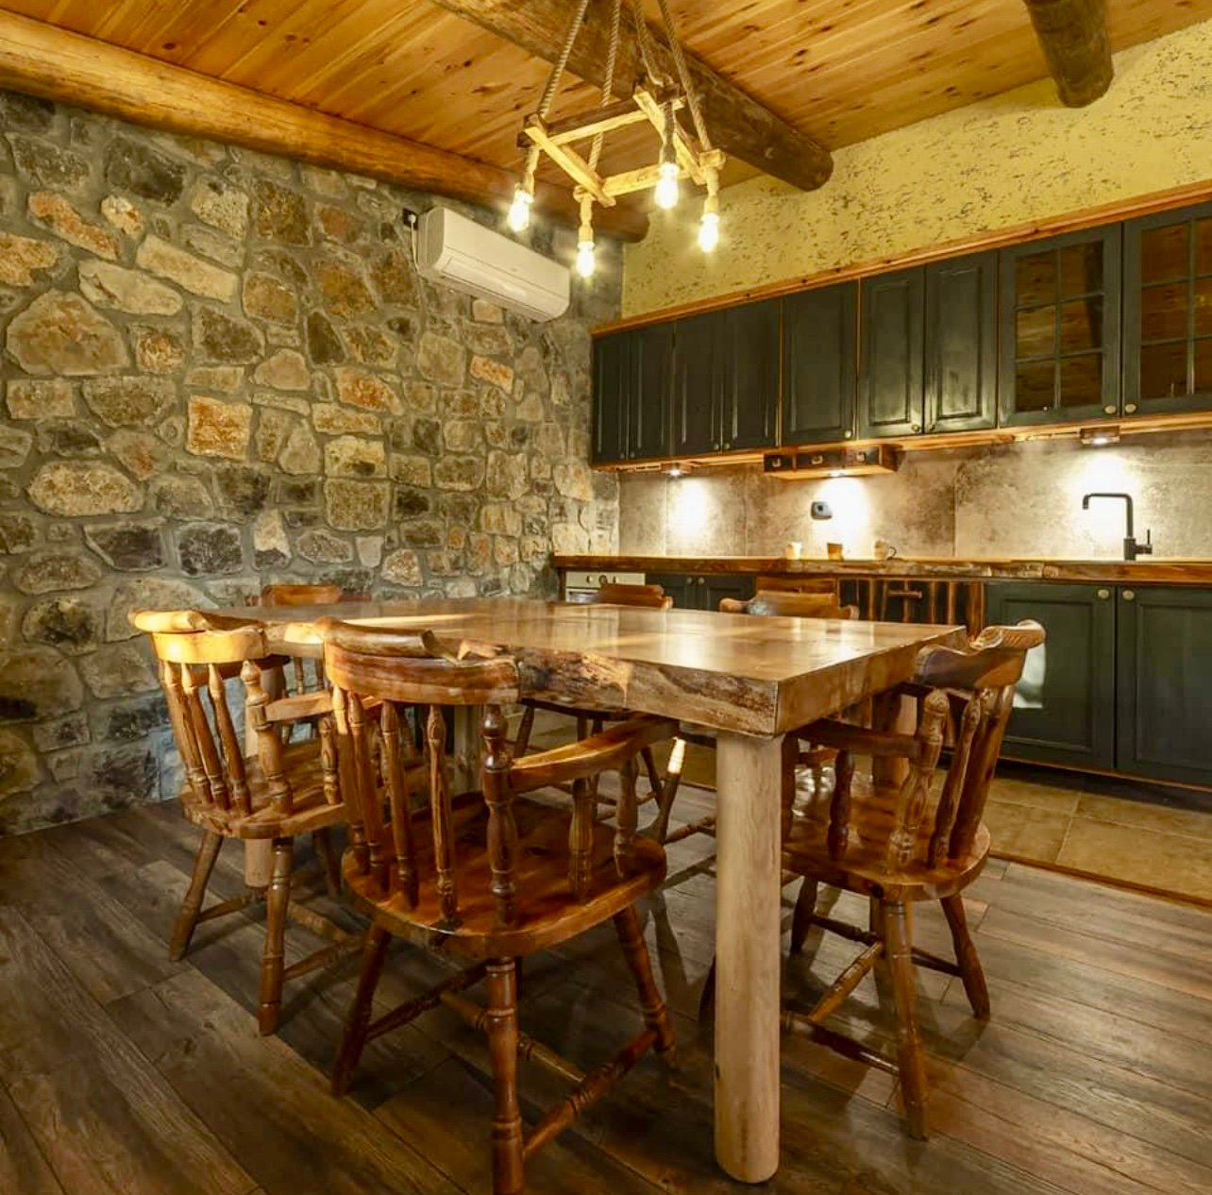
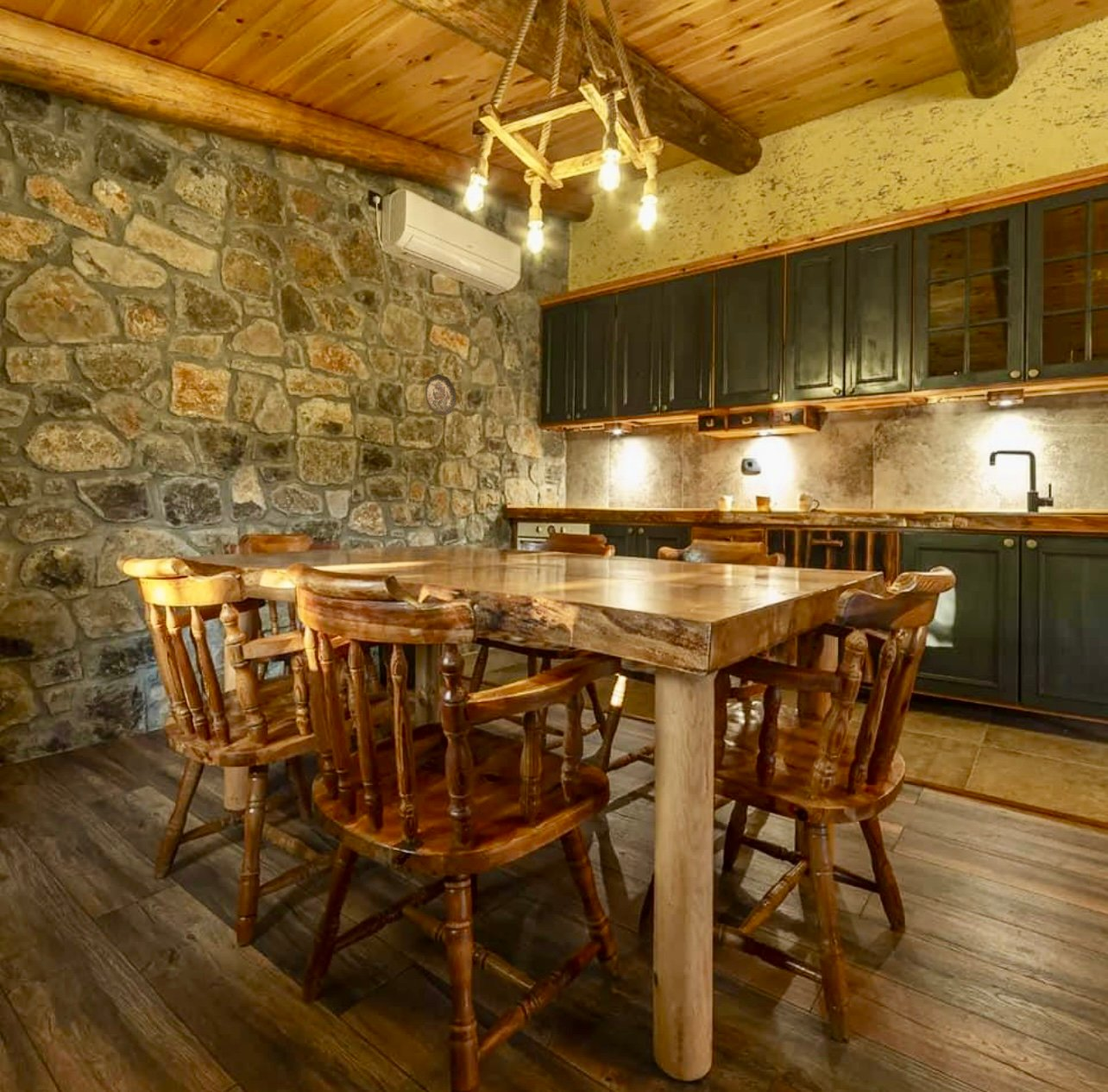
+ decorative plate [425,373,457,417]
